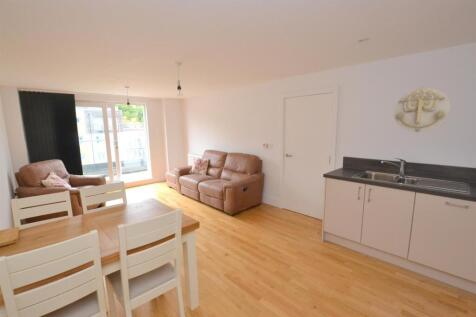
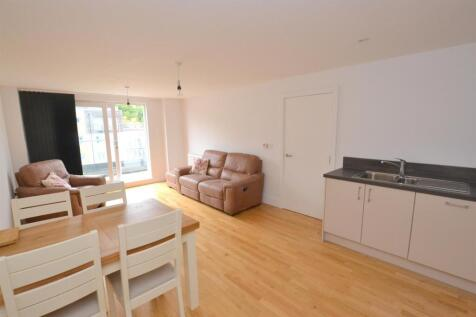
- wall decoration [393,86,452,133]
